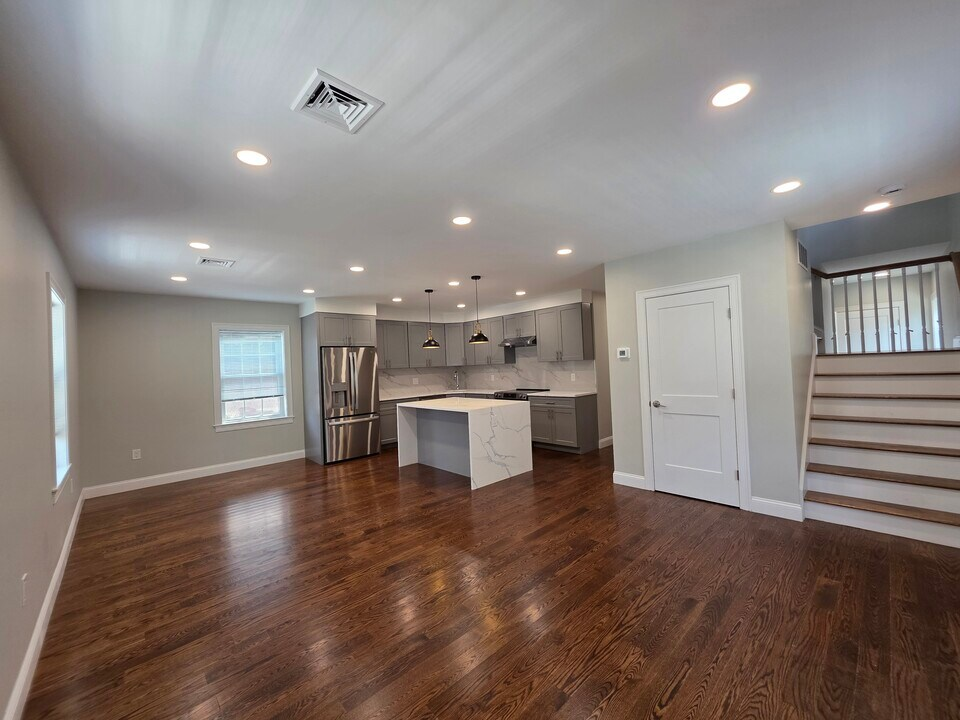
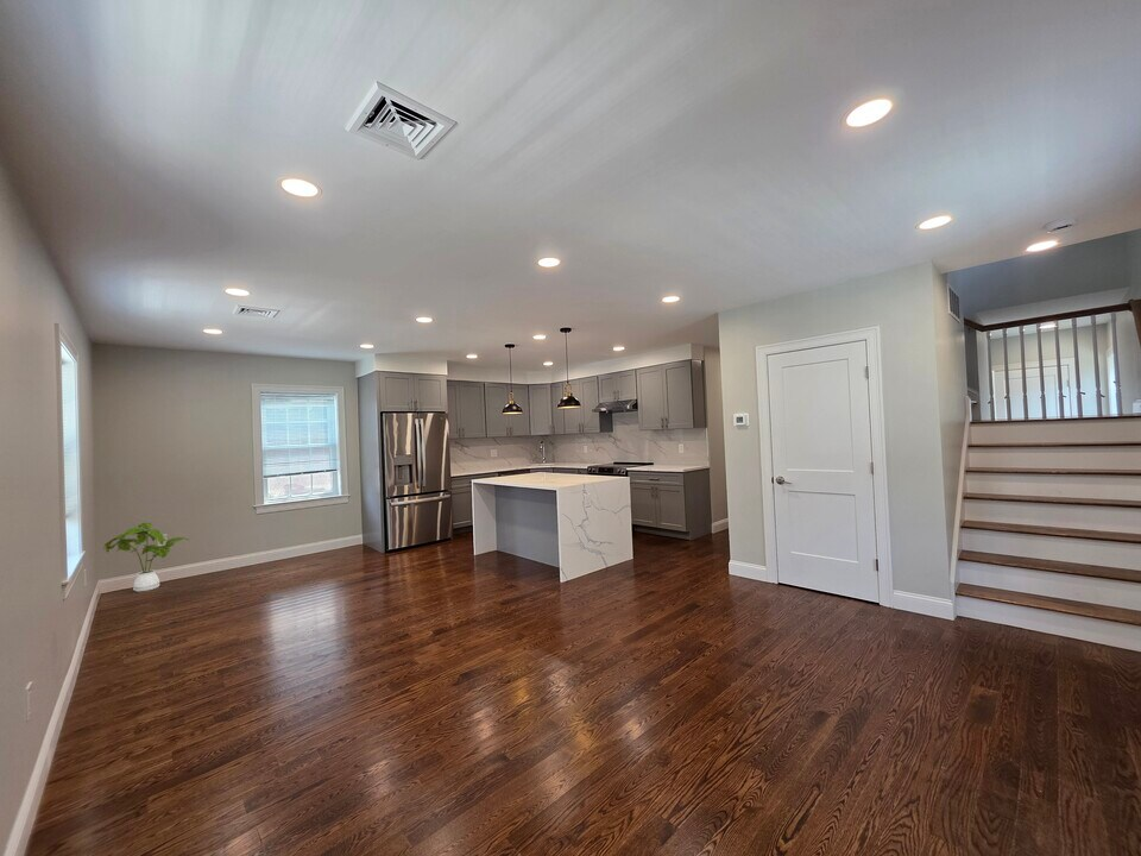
+ house plant [103,522,190,593]
